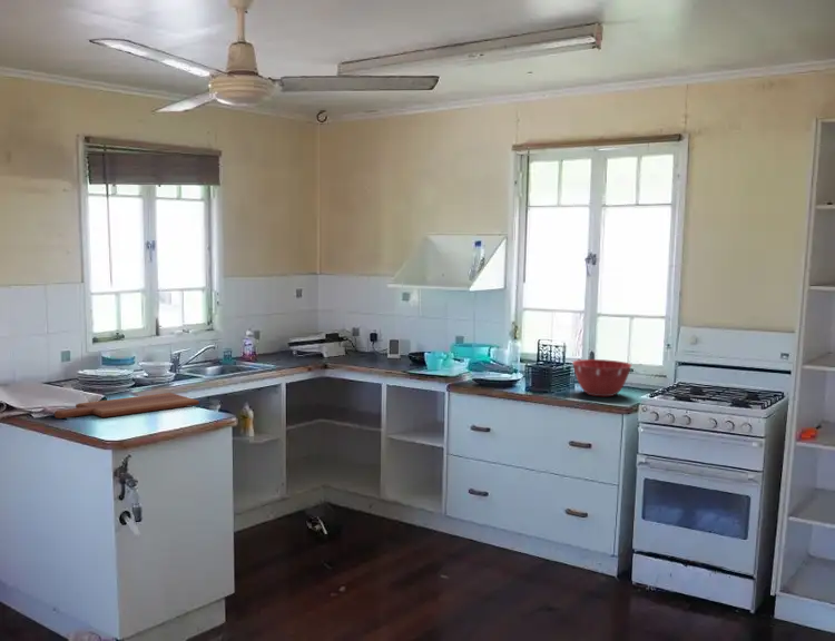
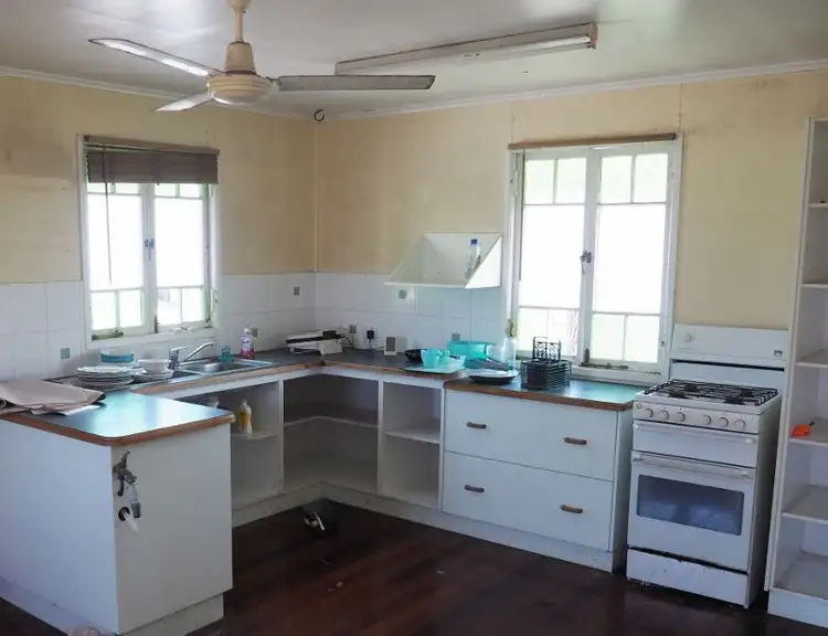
- cutting board [53,392,200,420]
- mixing bowl [571,358,632,397]
